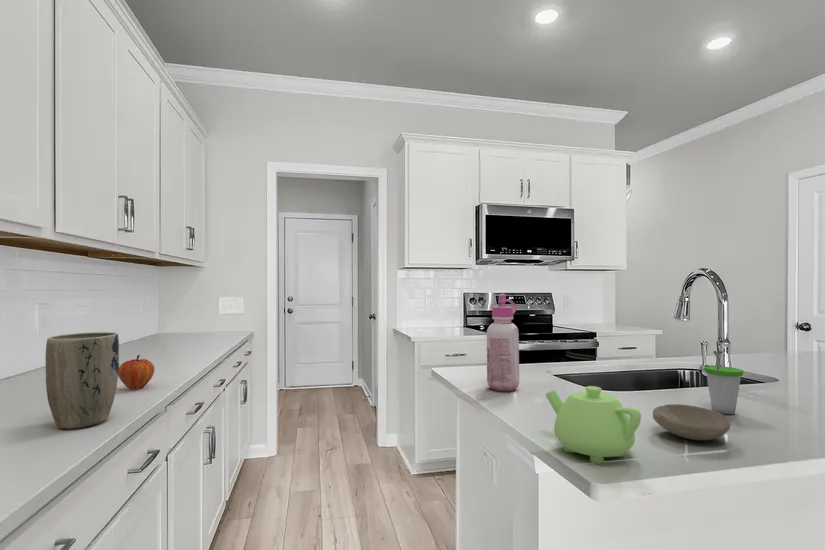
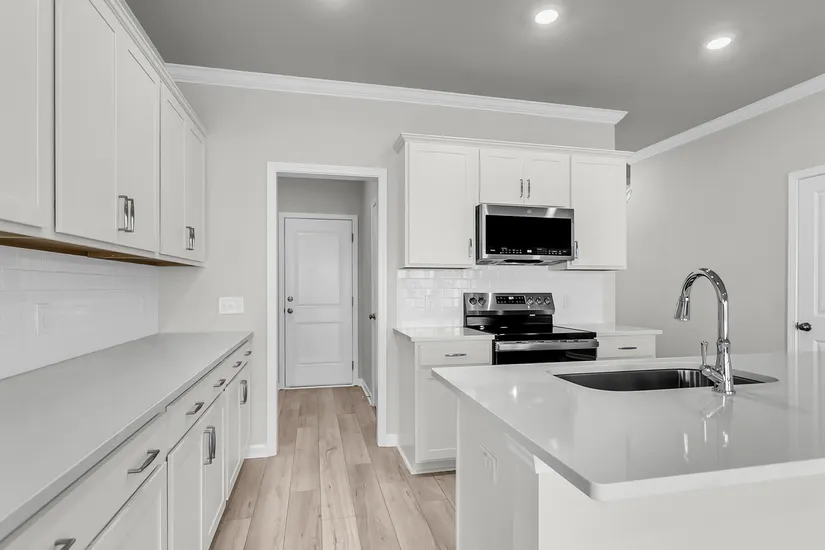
- fruit [118,354,156,390]
- glue bottle [486,293,520,393]
- cup [703,350,744,416]
- bowl [652,403,732,441]
- plant pot [44,331,120,430]
- teapot [545,385,642,465]
